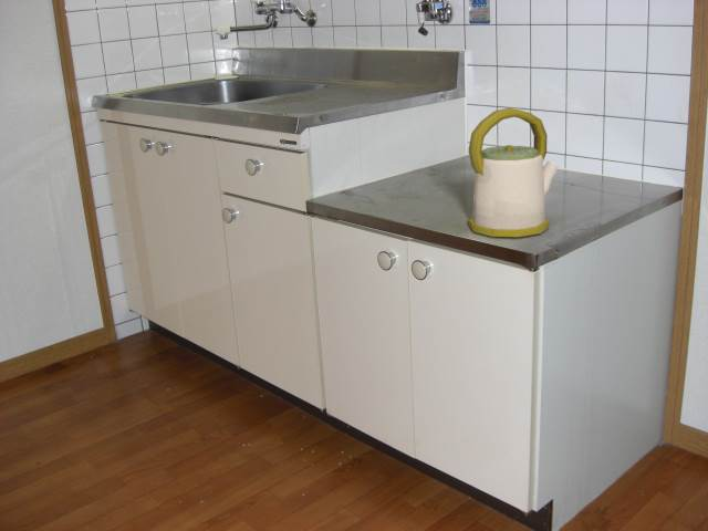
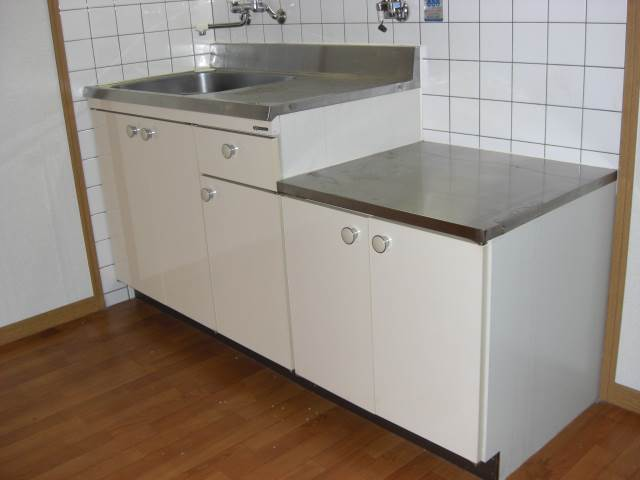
- kettle [467,107,560,238]
